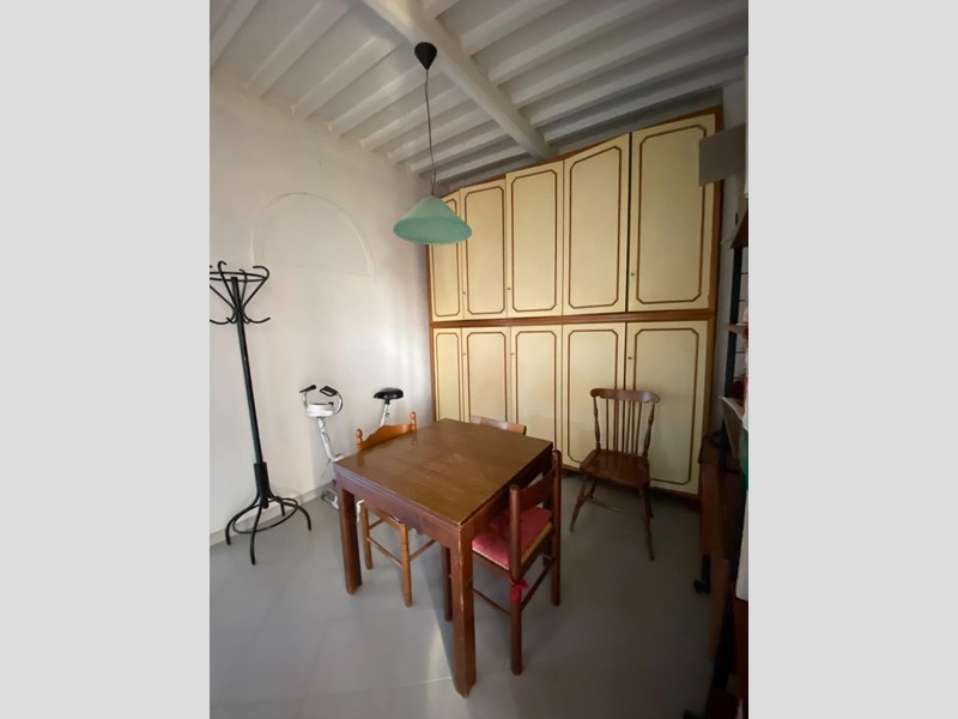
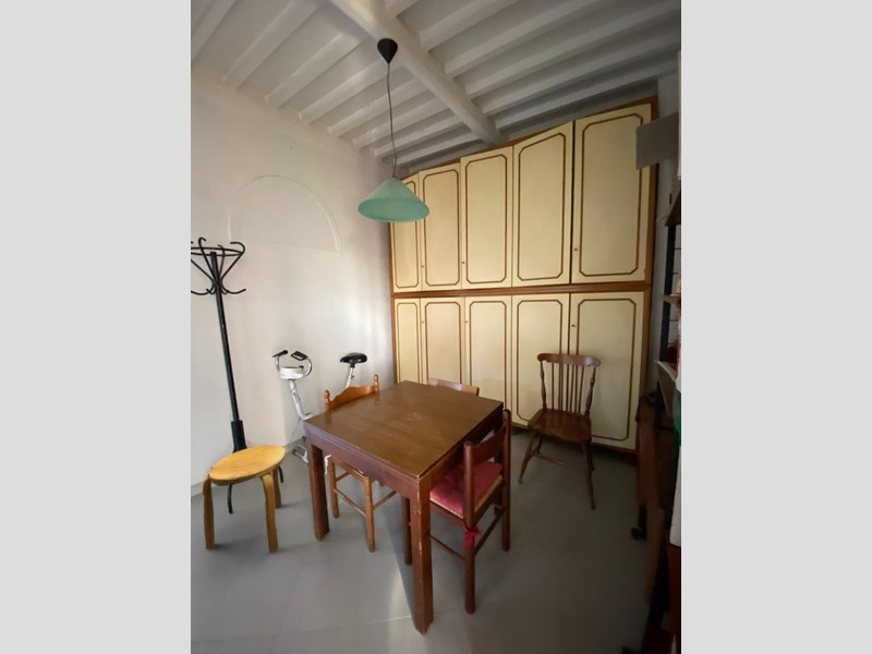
+ stool [202,444,288,553]
